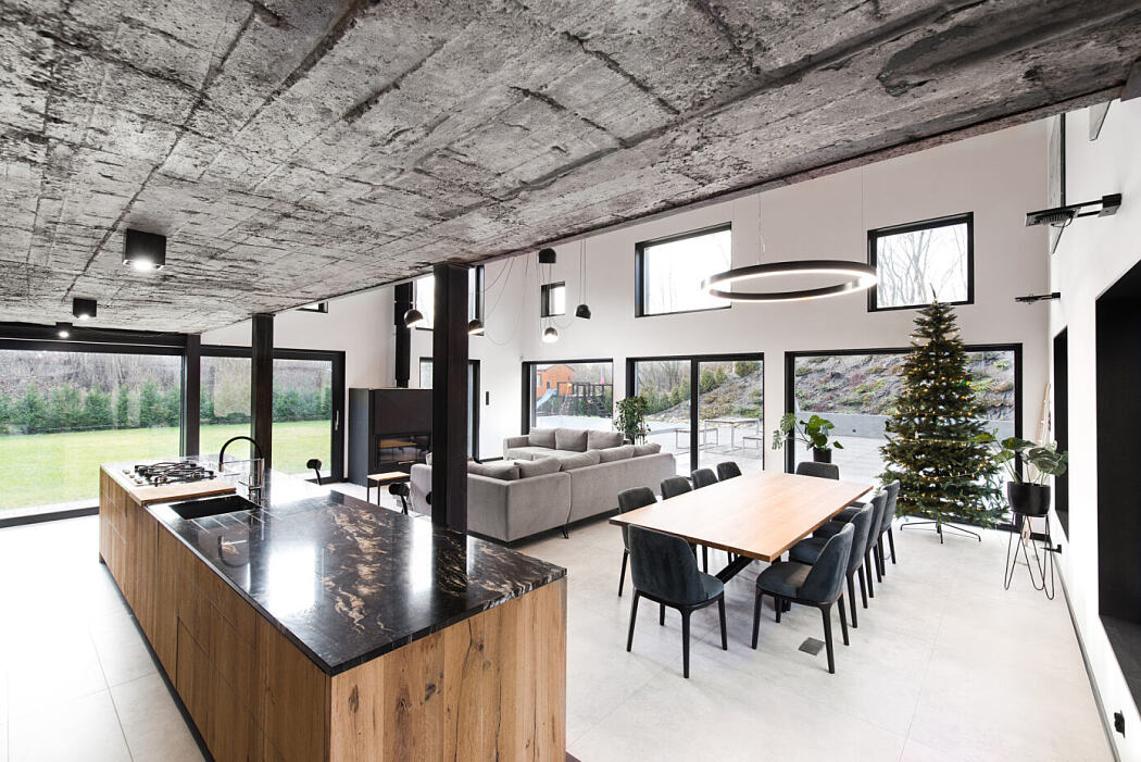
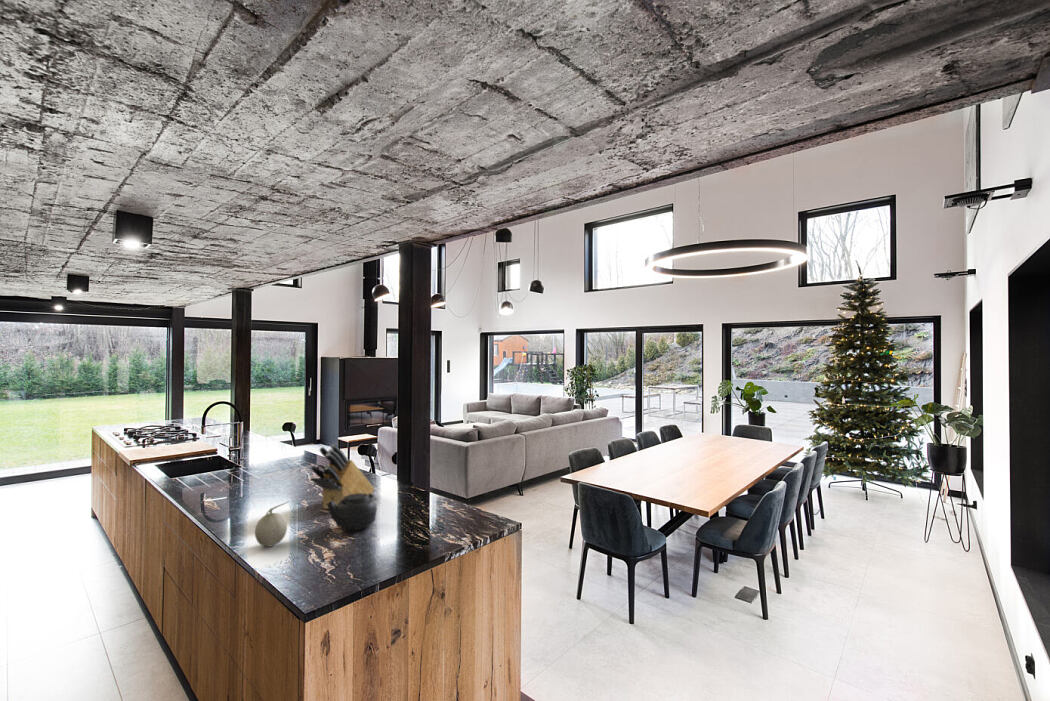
+ teapot [326,493,378,532]
+ knife block [309,443,375,510]
+ fruit [254,500,290,547]
